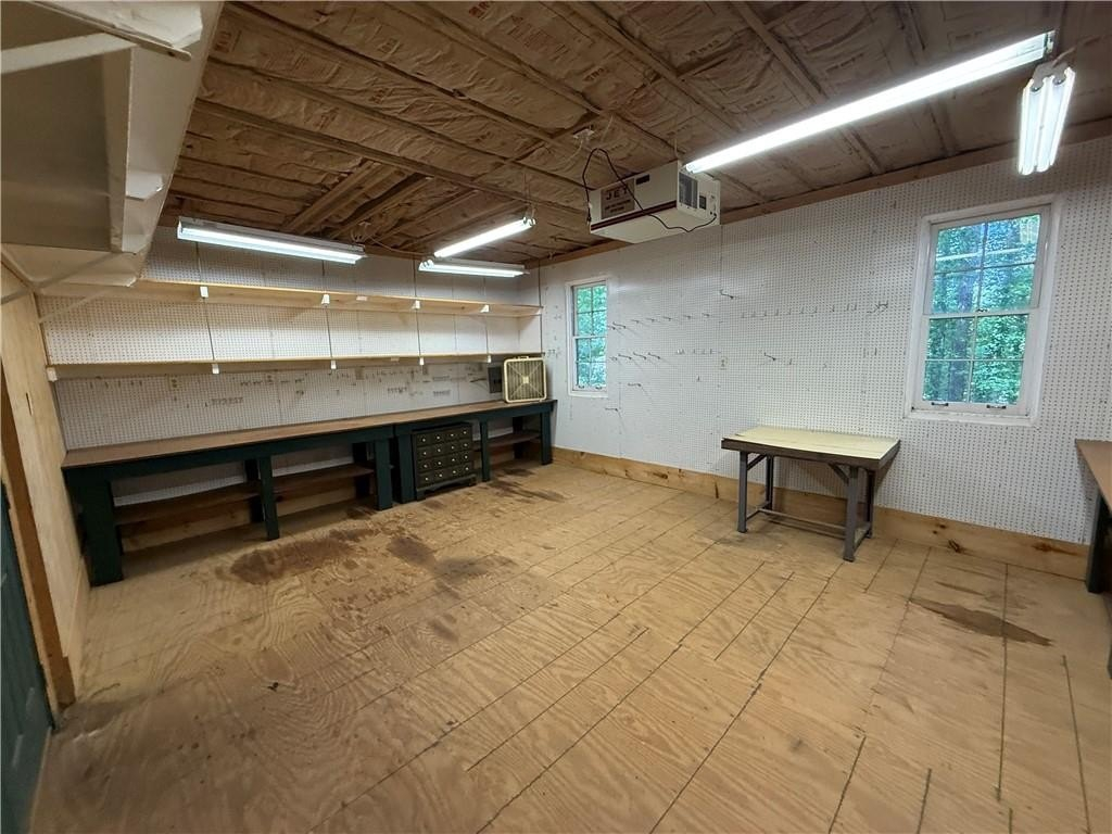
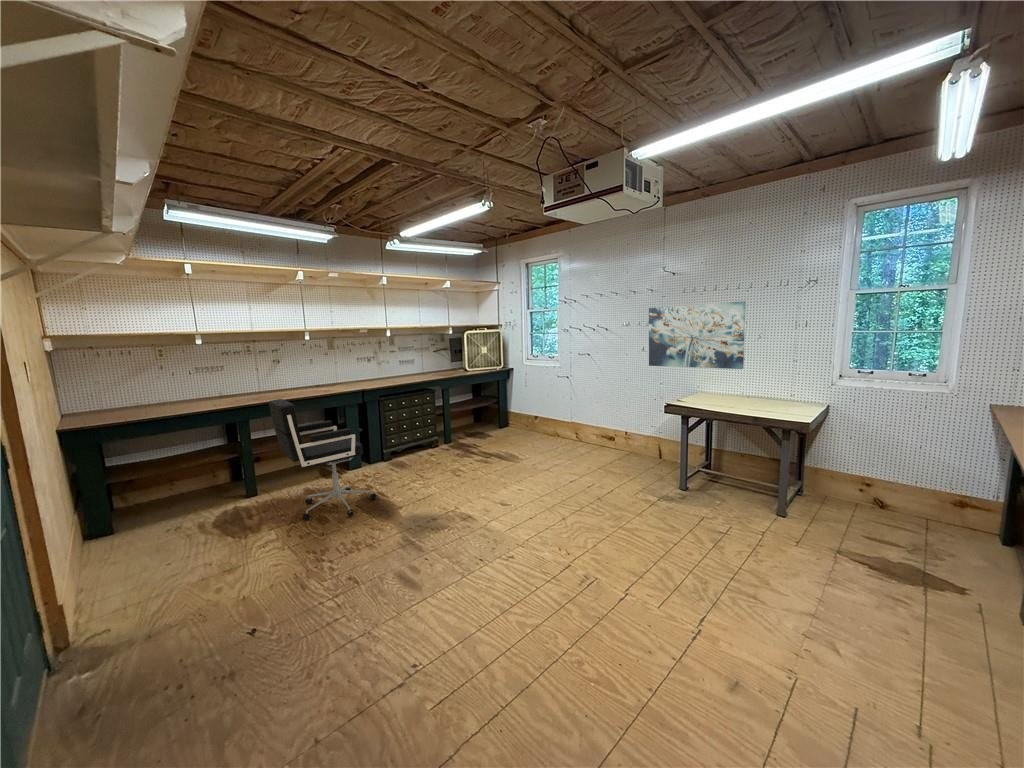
+ office chair [268,398,377,521]
+ wall art [648,300,747,370]
